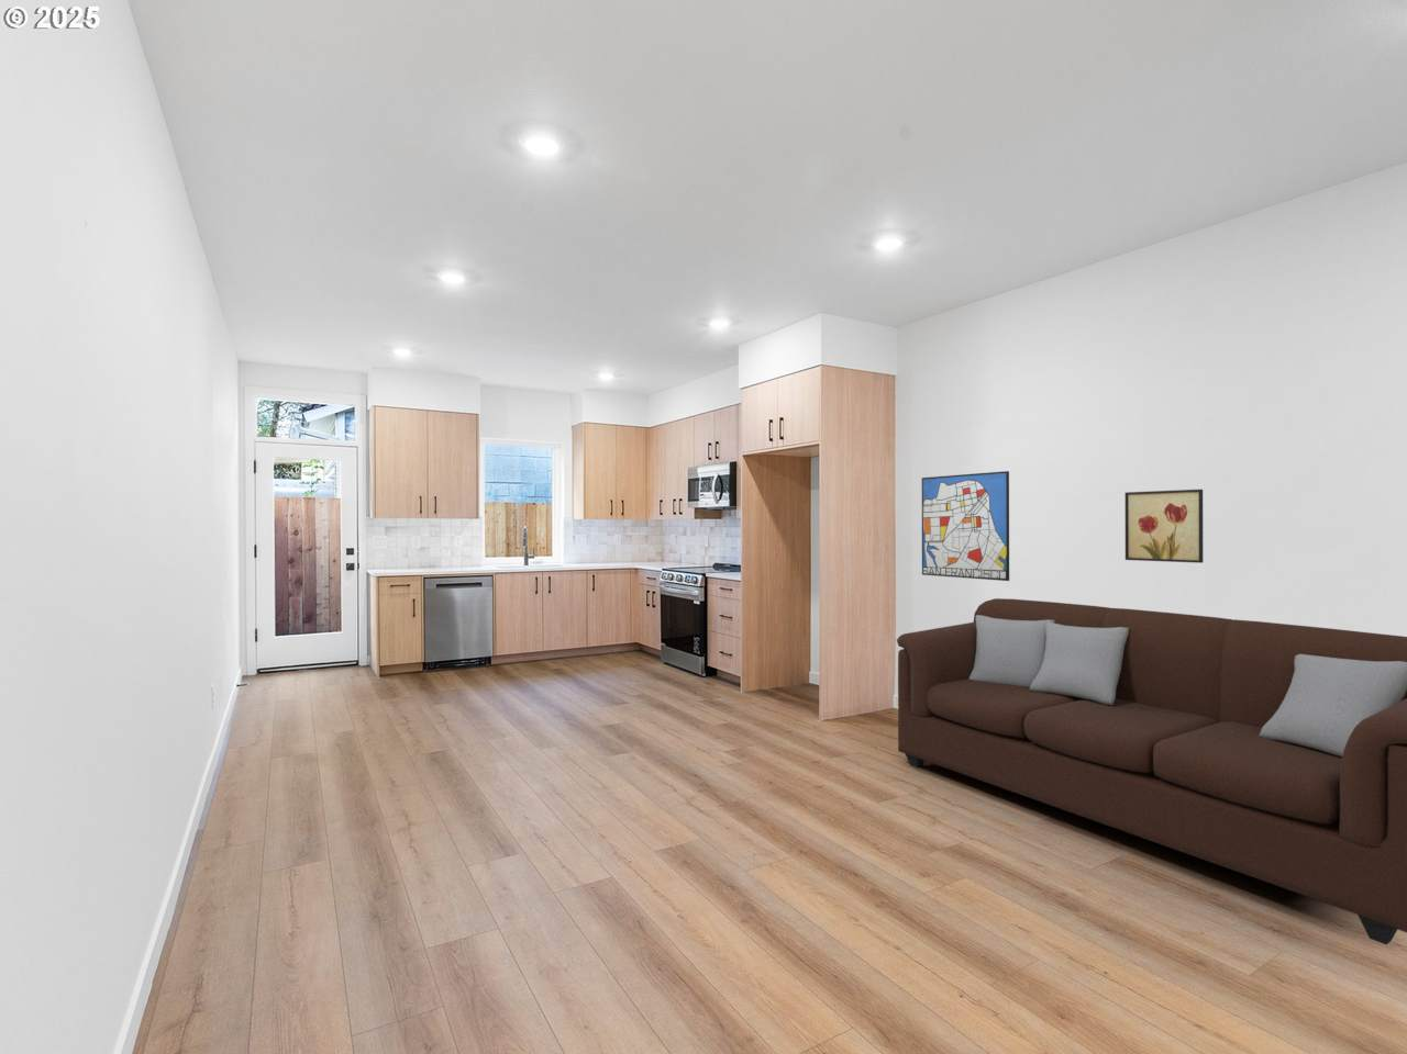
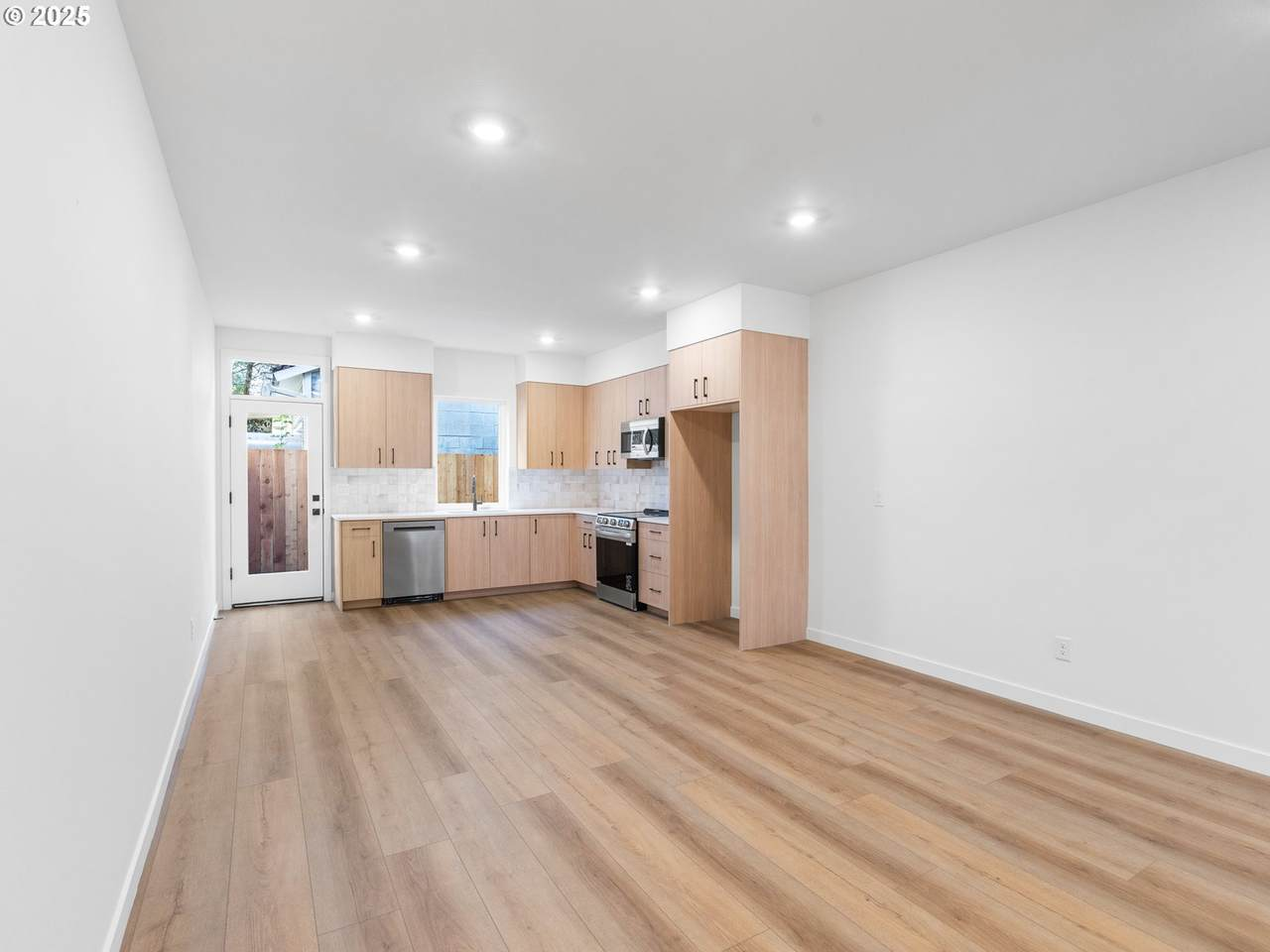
- wall art [921,469,1010,582]
- sofa [896,597,1407,946]
- wall art [1124,488,1203,565]
